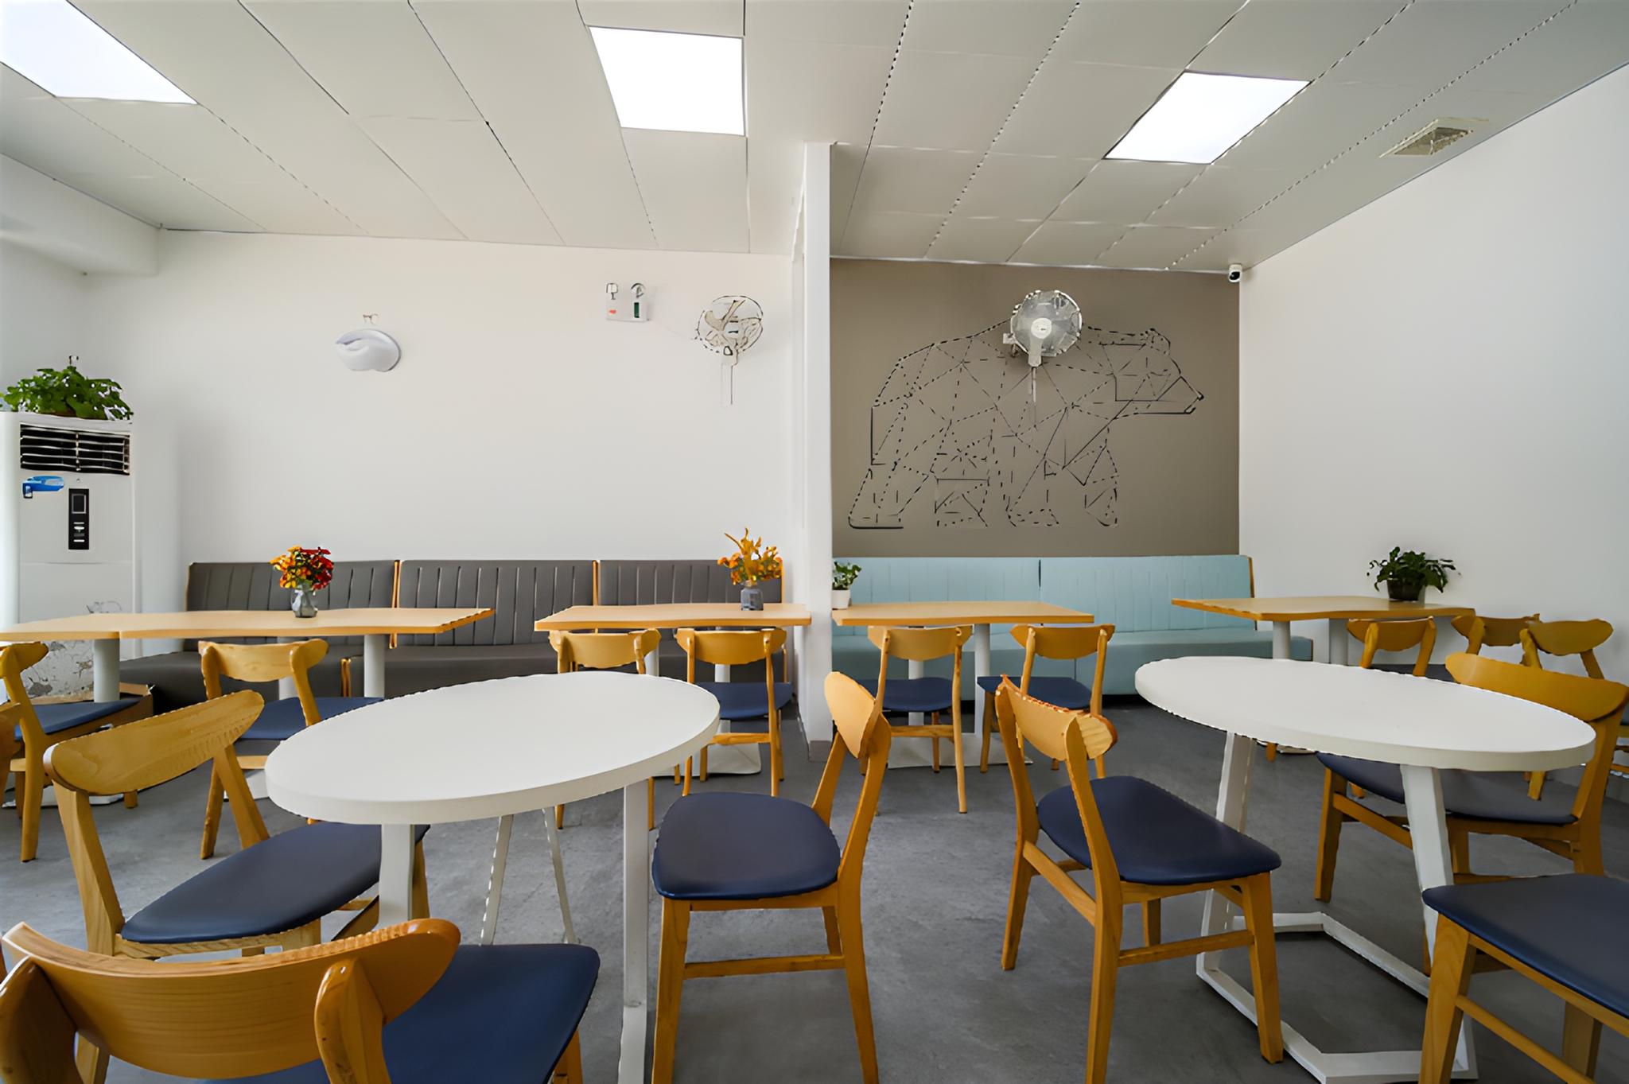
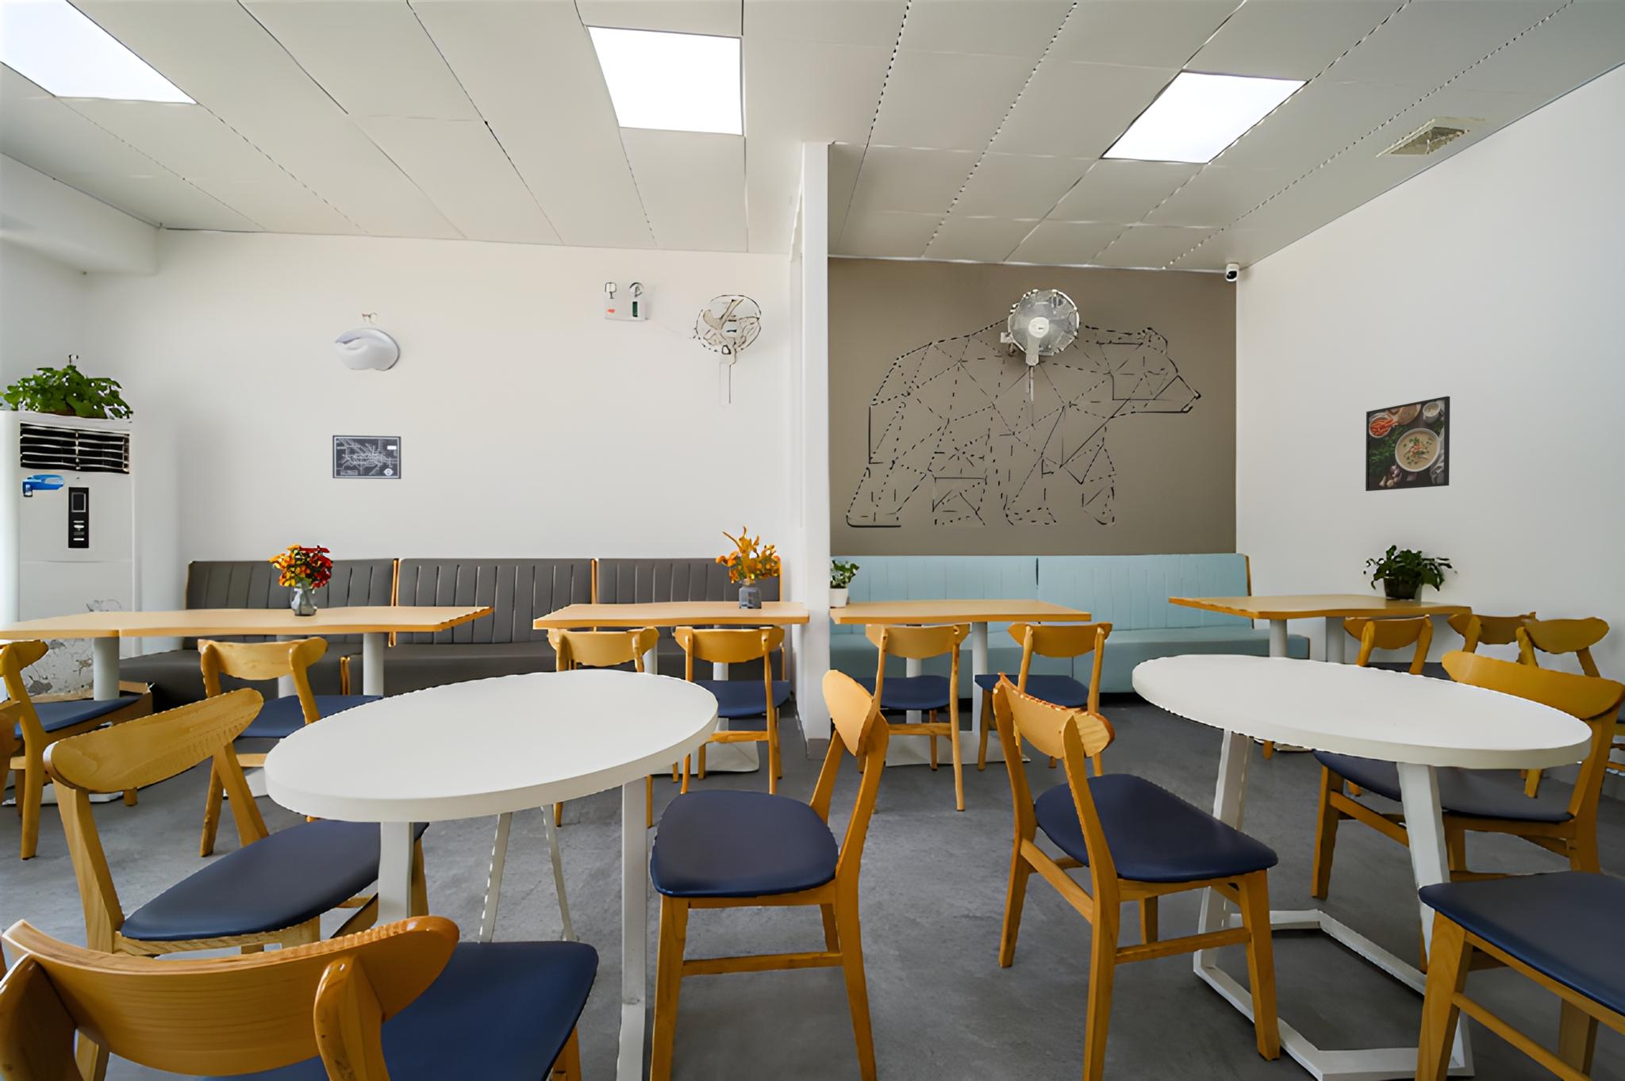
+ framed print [1364,396,1450,492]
+ wall art [332,434,402,480]
